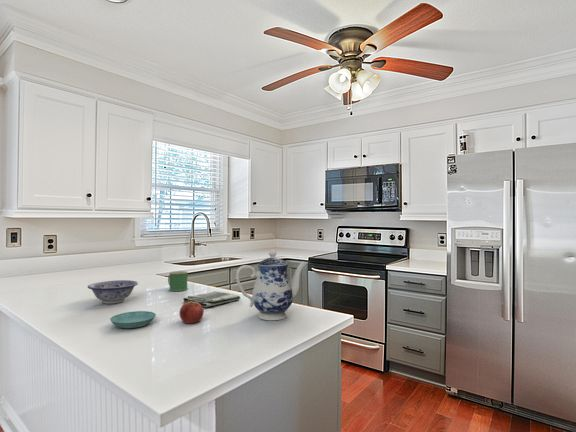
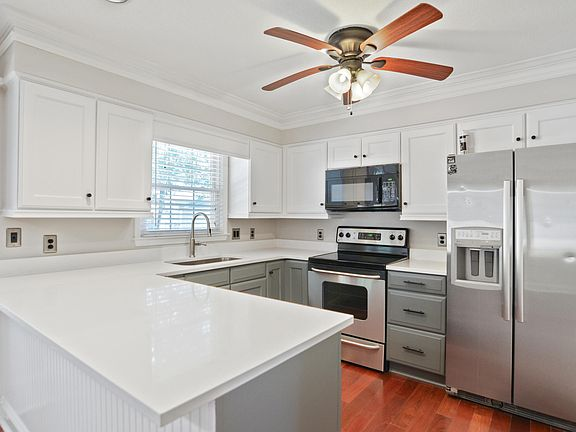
- teapot [235,249,308,321]
- saucer [109,310,157,329]
- mug [167,270,189,292]
- bowl [87,279,139,305]
- dish towel [182,290,241,308]
- apple [178,299,205,324]
